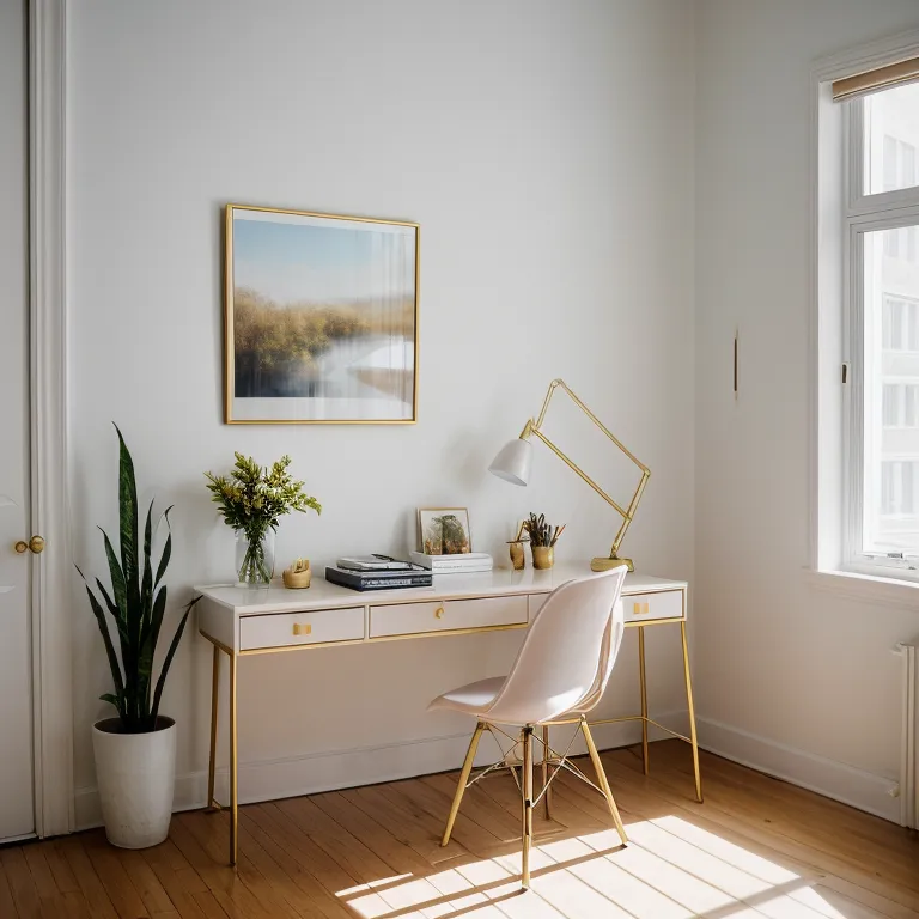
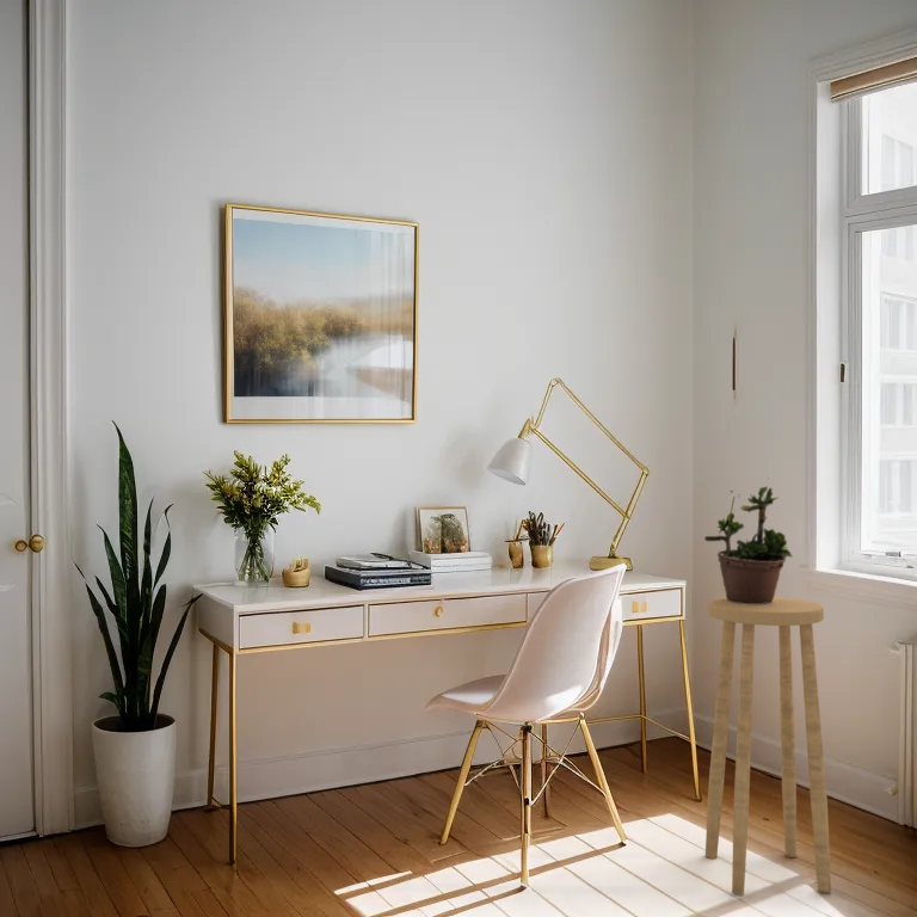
+ stool [704,596,832,896]
+ potted plant [703,476,794,604]
